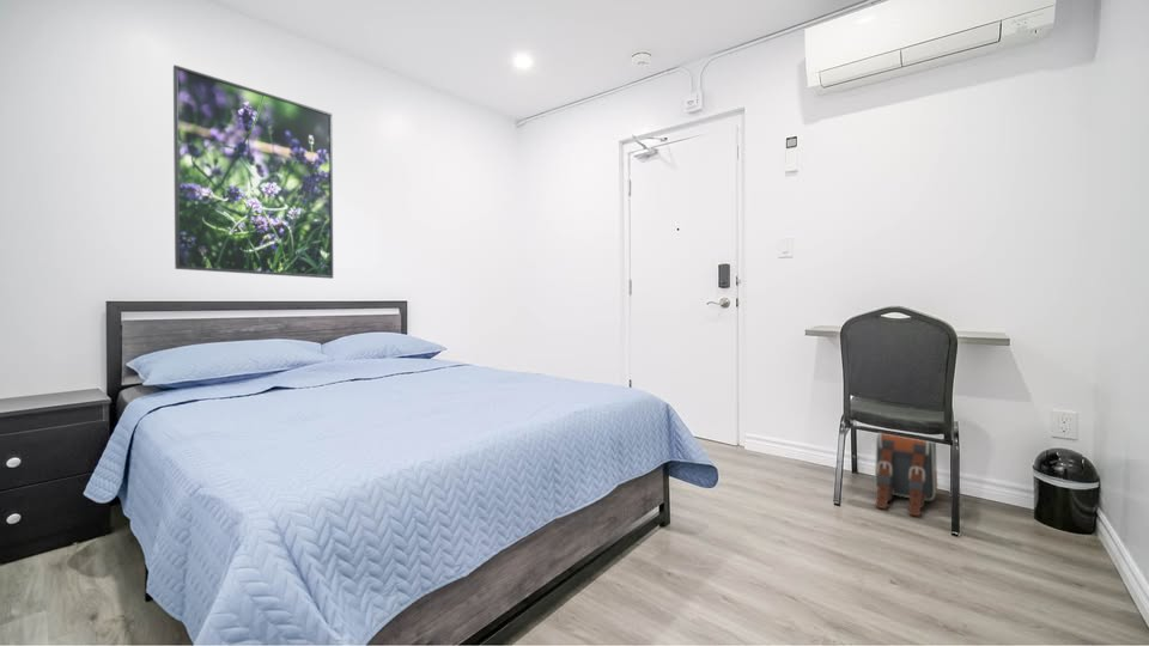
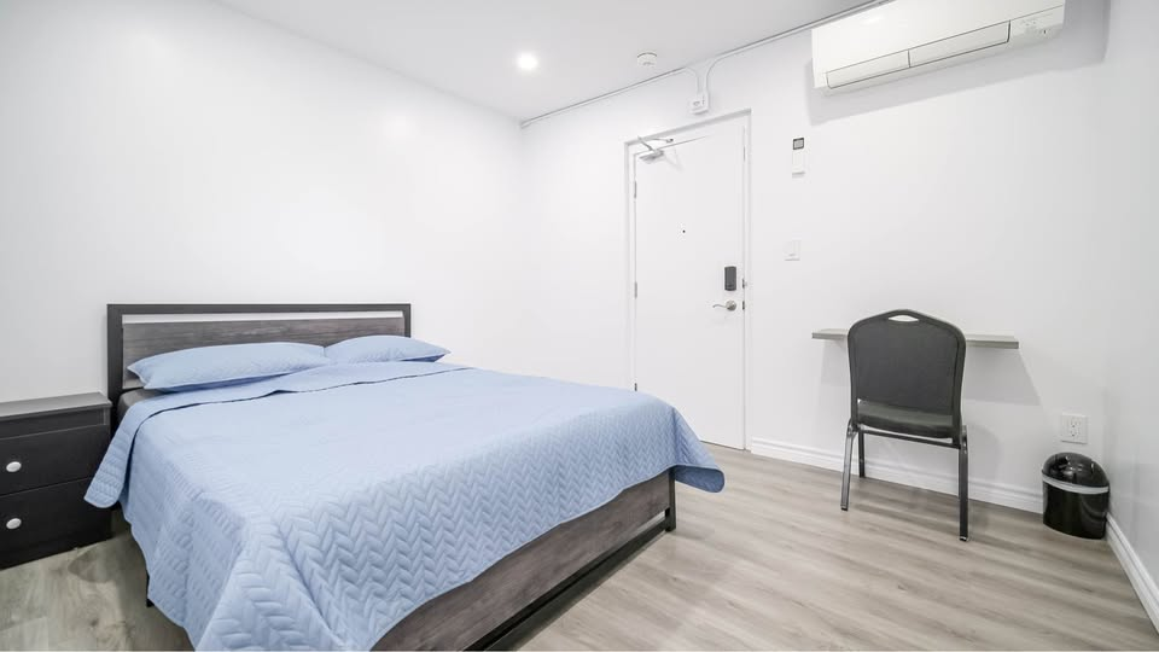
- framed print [172,63,334,280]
- backpack [874,432,938,517]
